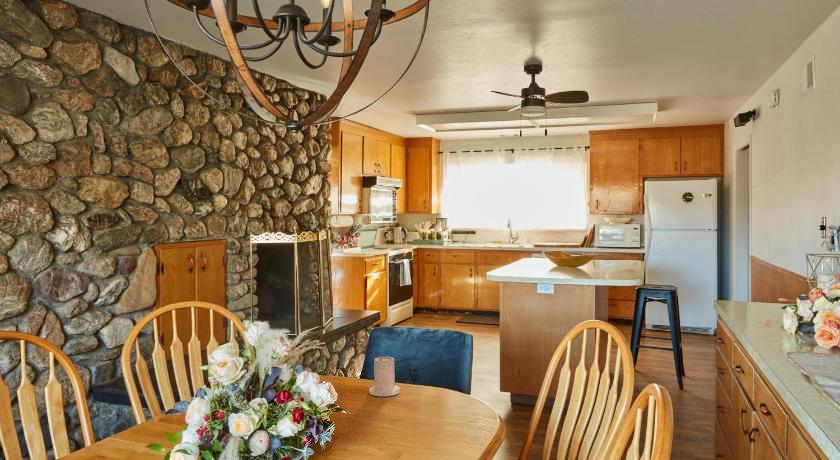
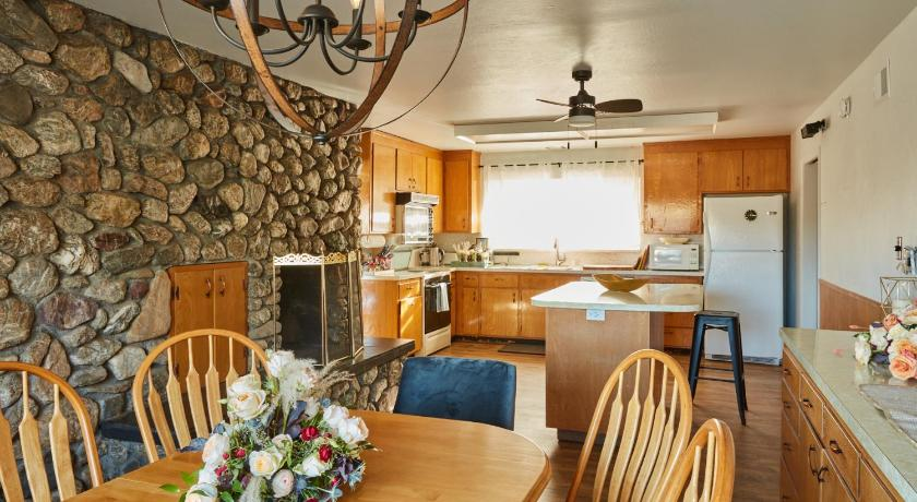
- candle [368,354,401,397]
